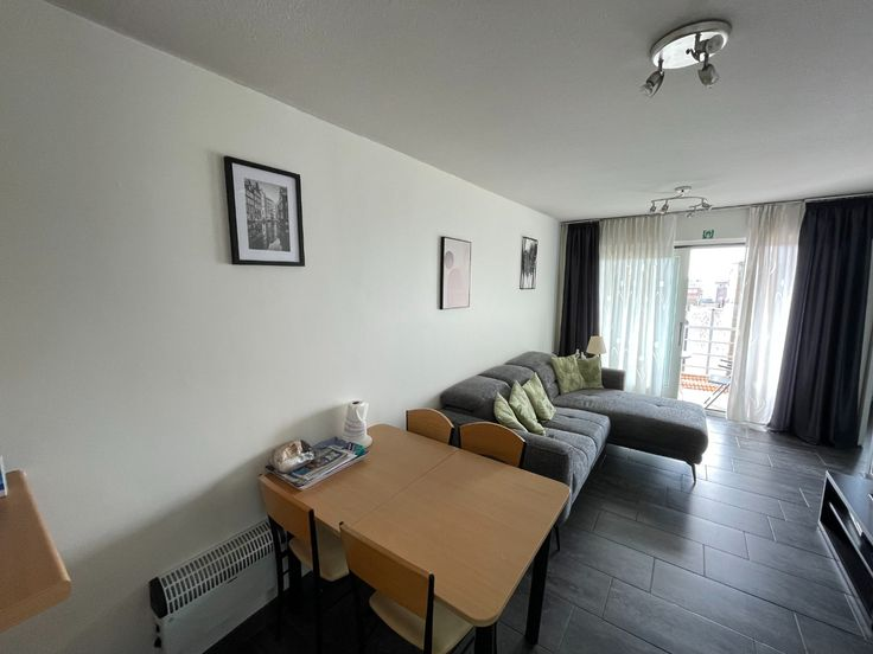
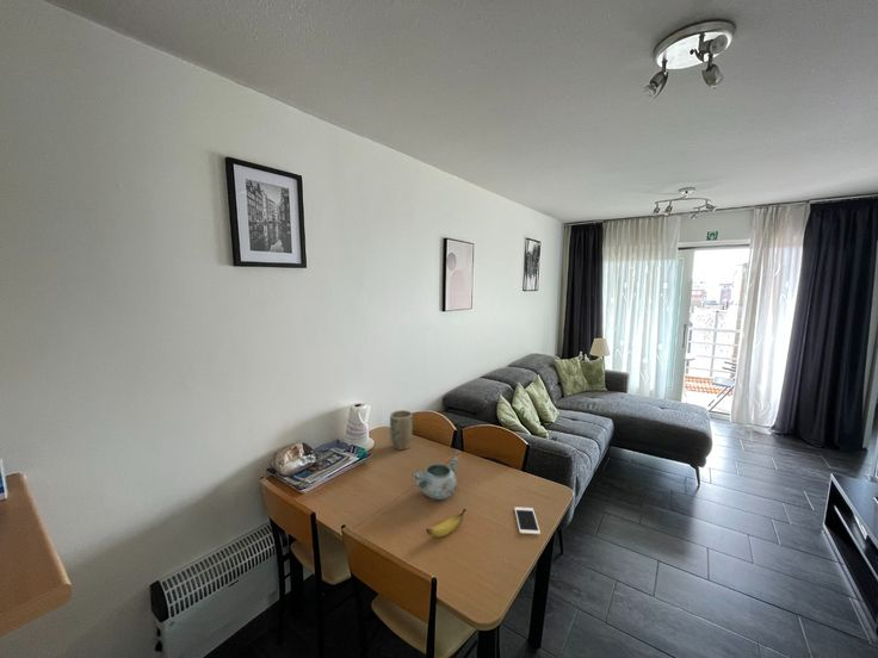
+ plant pot [389,409,414,451]
+ banana [425,508,466,538]
+ decorative bowl [412,454,460,501]
+ cell phone [513,505,542,535]
